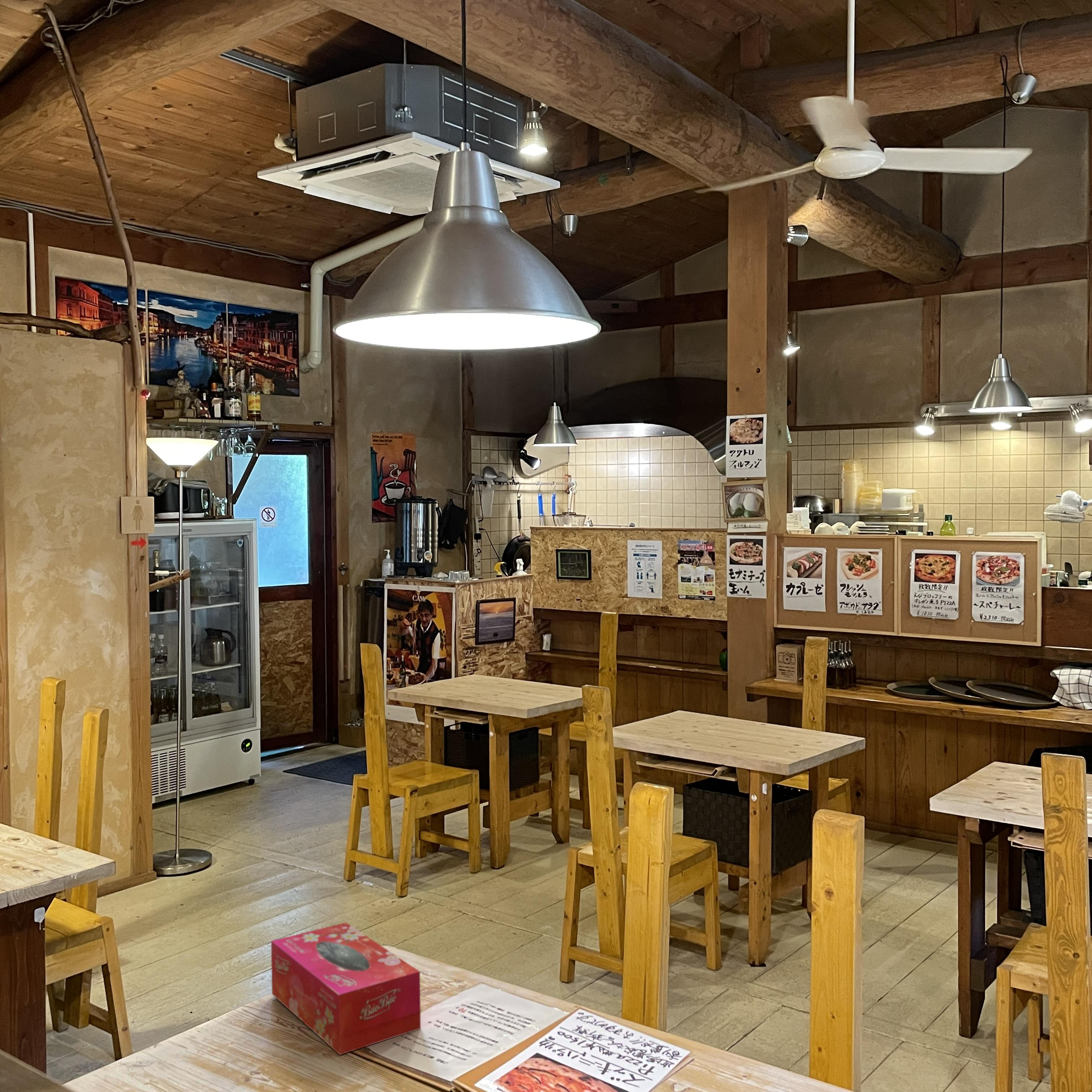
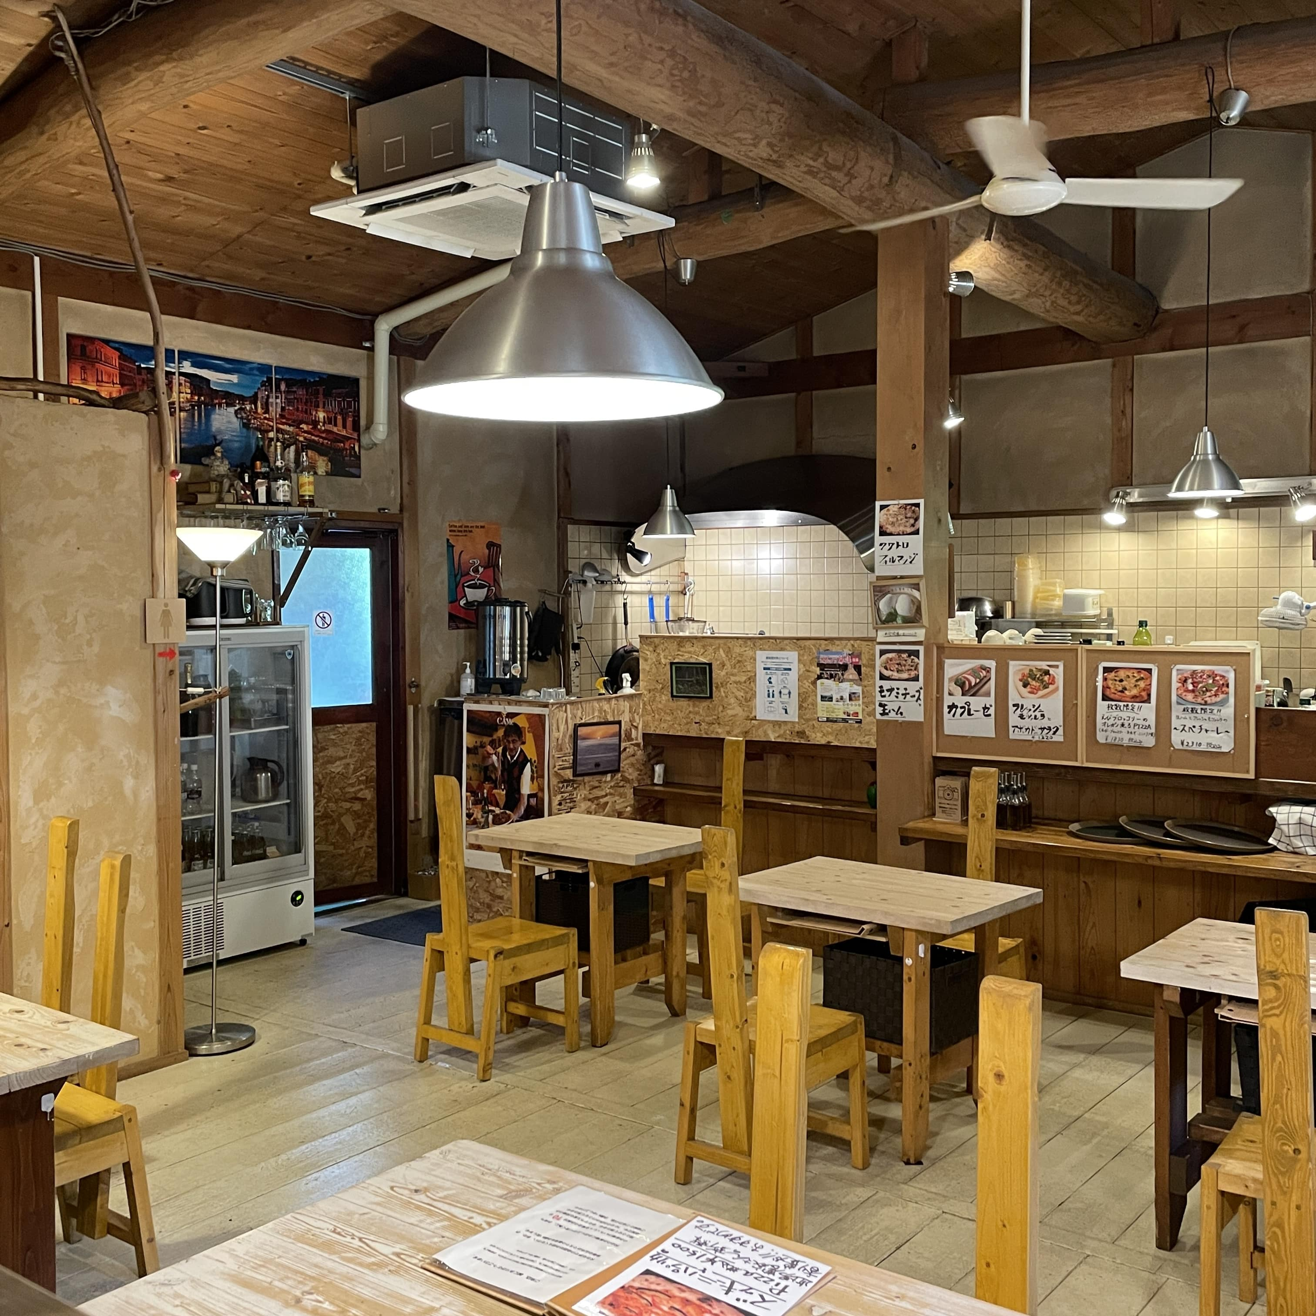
- tissue box [271,922,421,1055]
